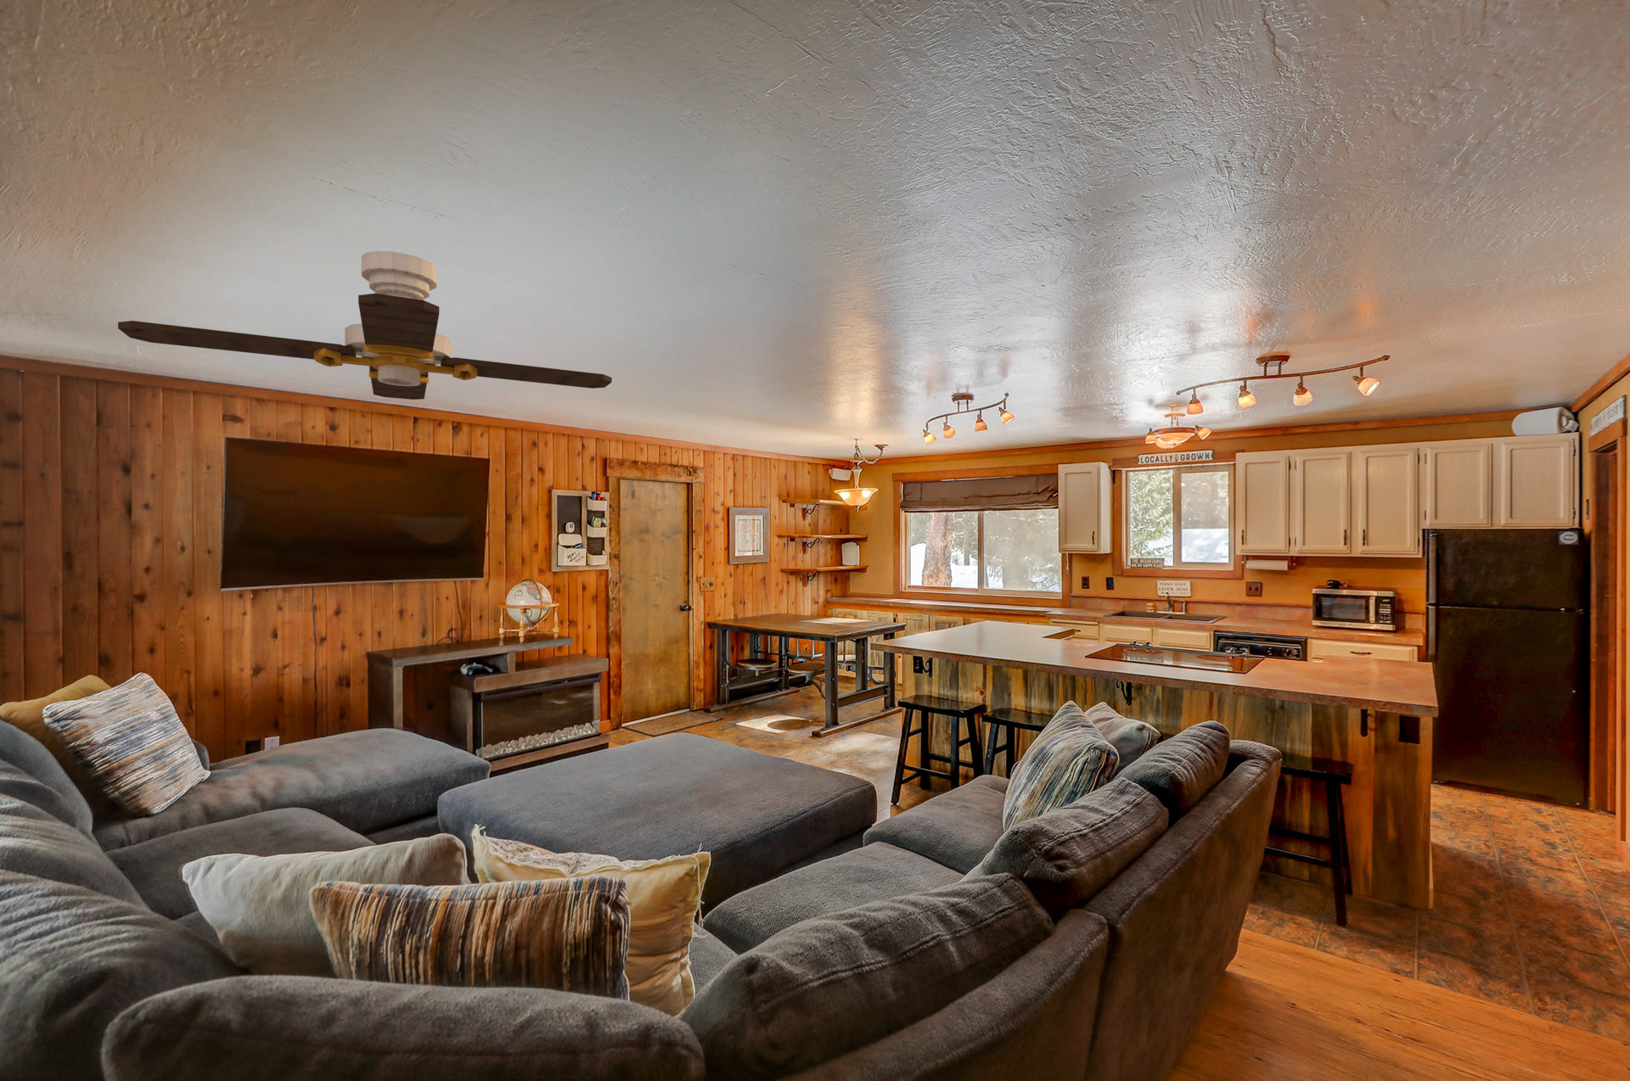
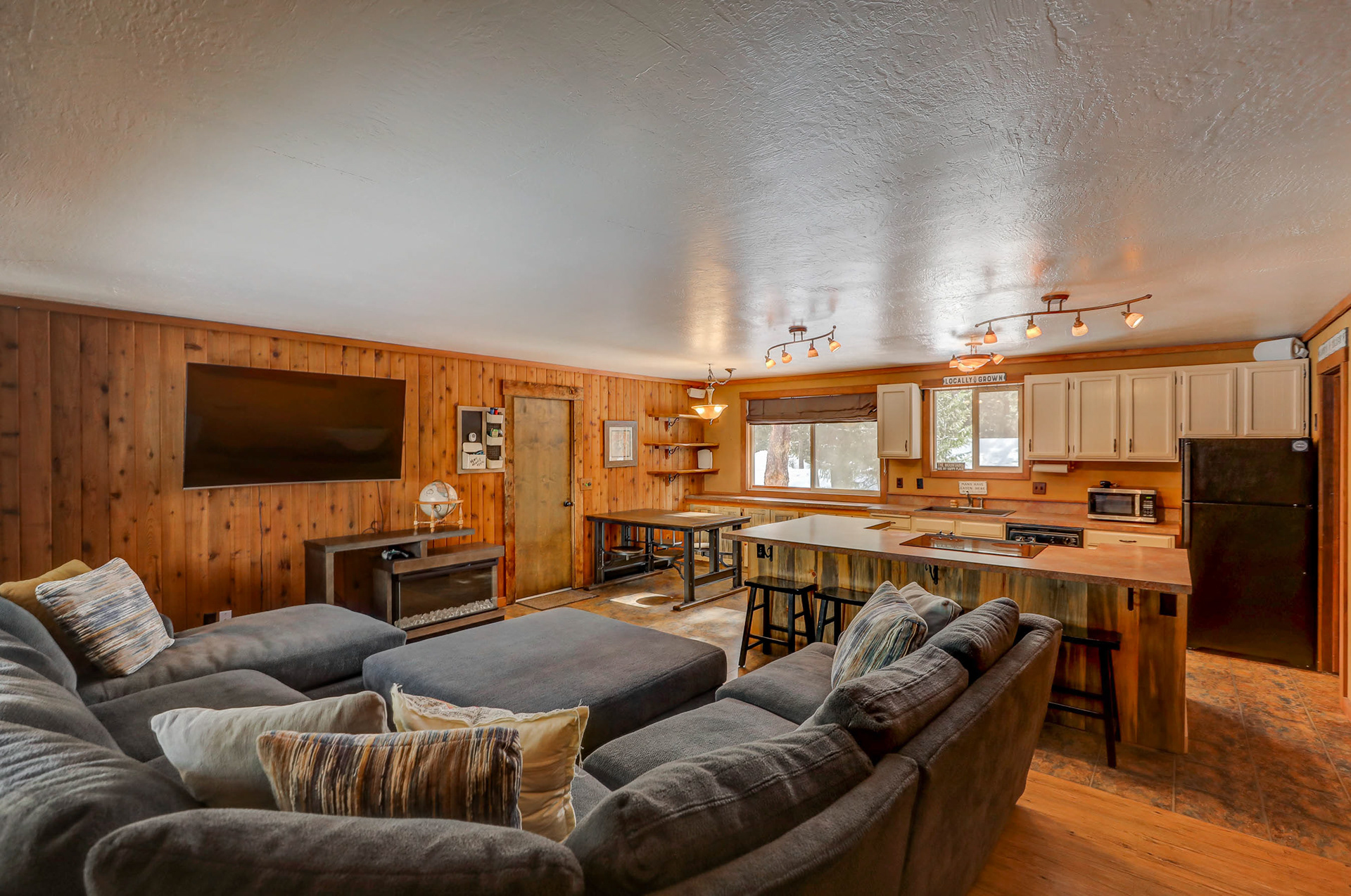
- ceiling fan [117,250,613,401]
